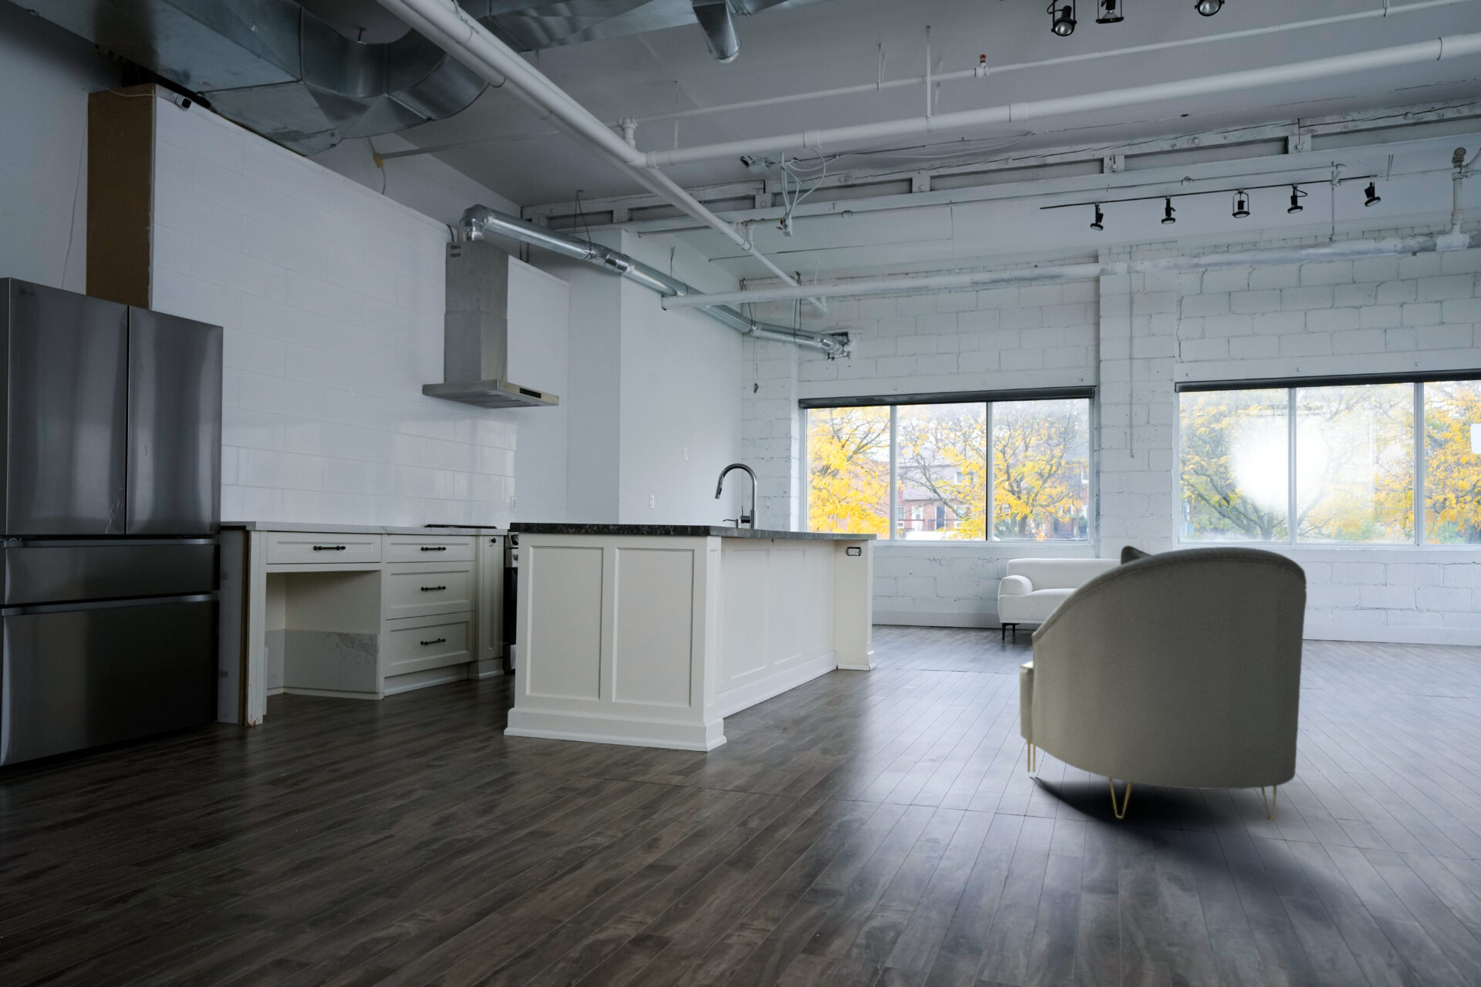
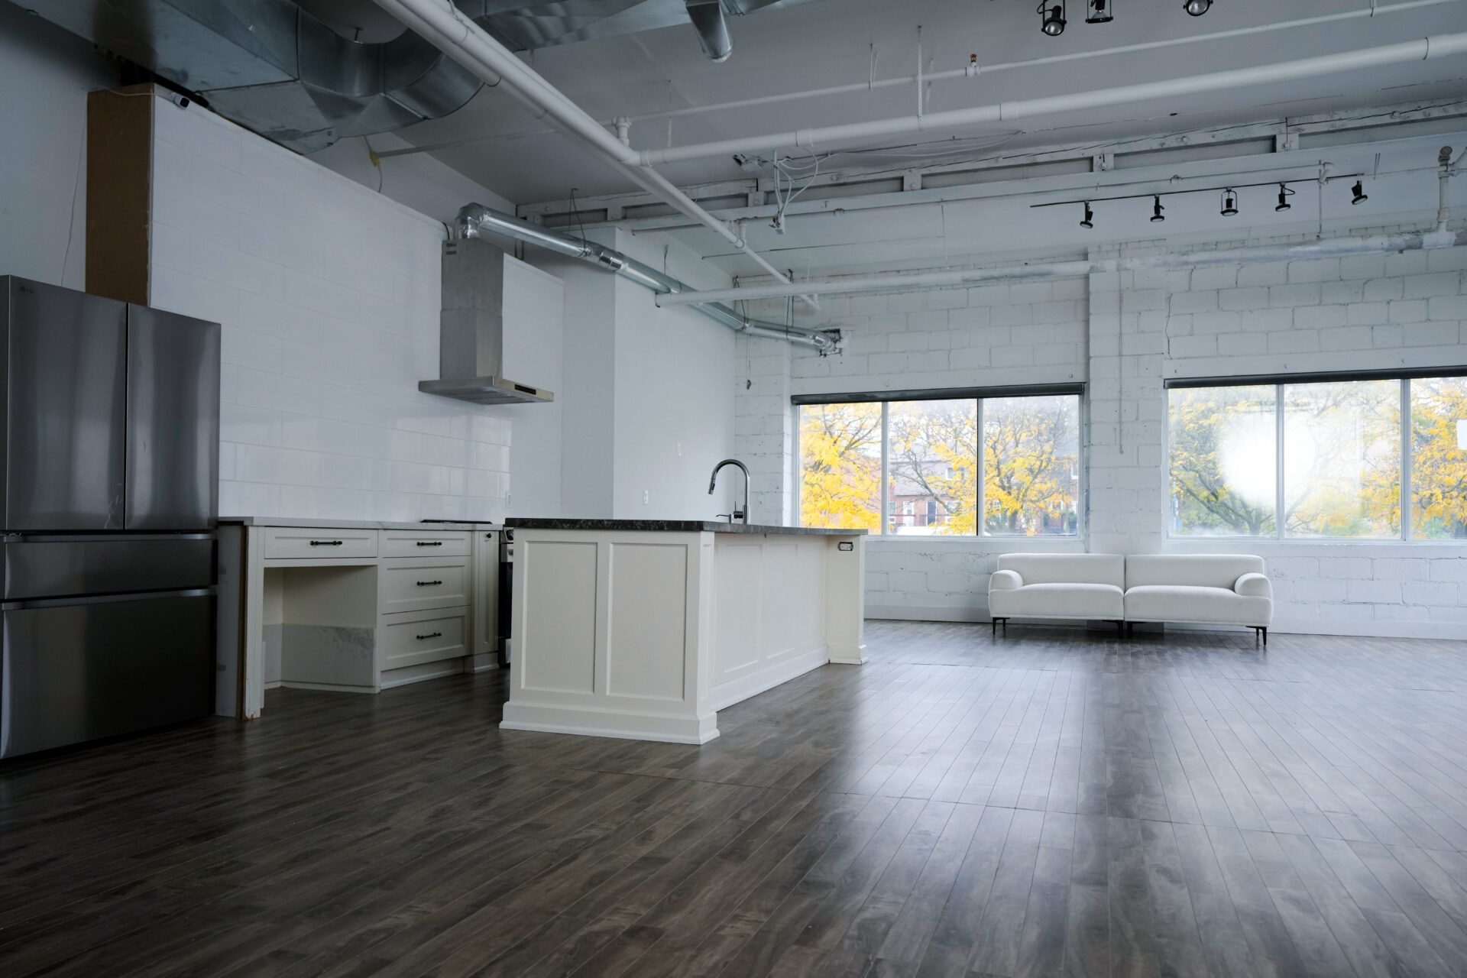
- armchair [1019,544,1308,821]
